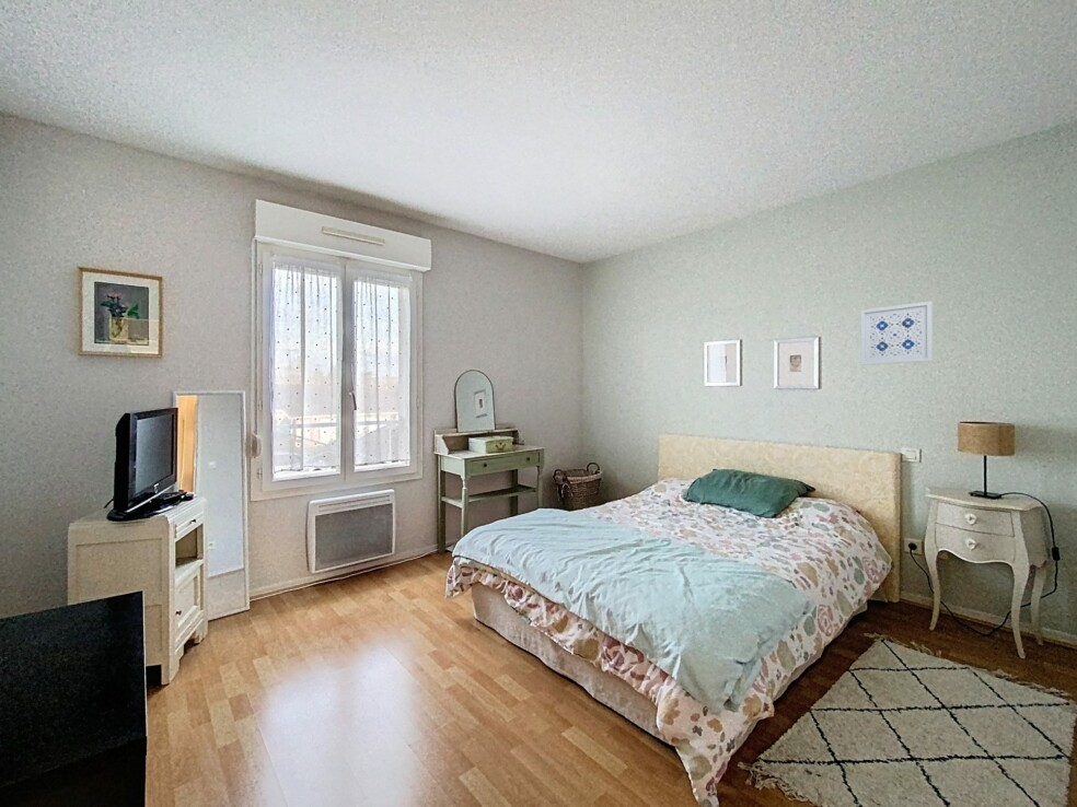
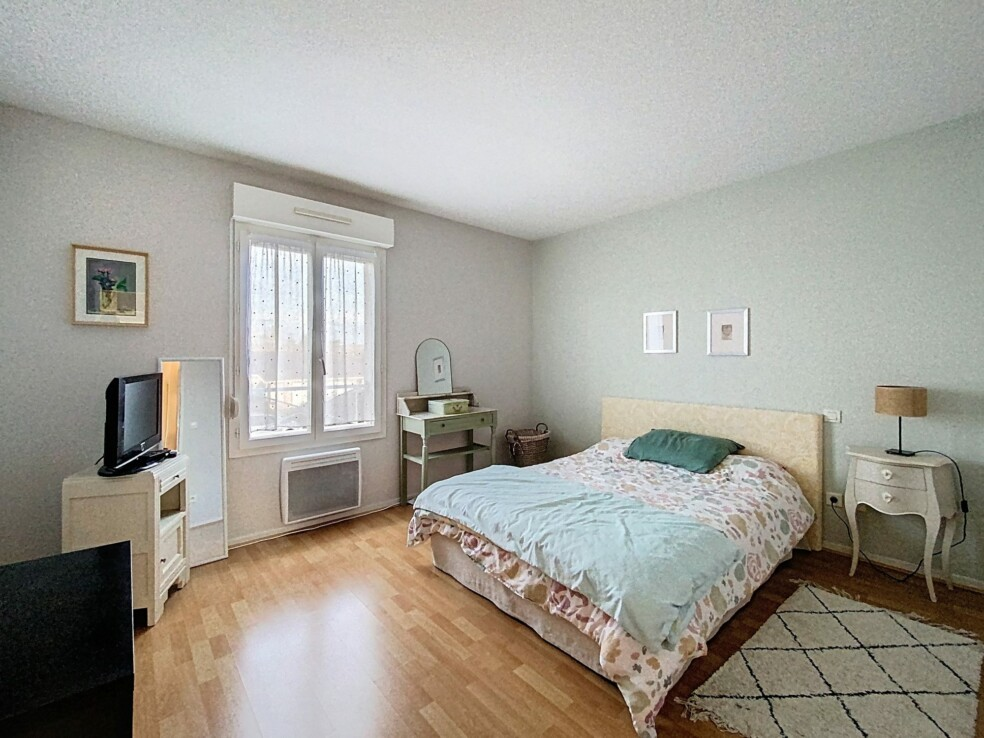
- wall art [860,300,934,366]
